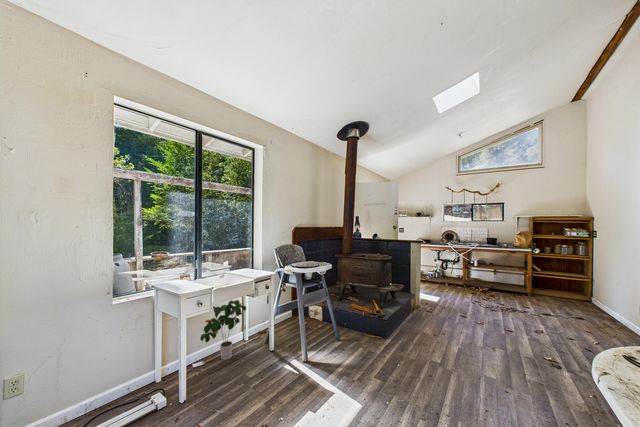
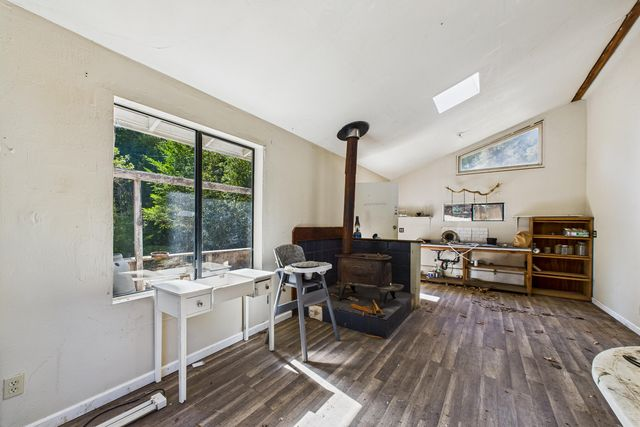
- potted plant [199,299,247,361]
